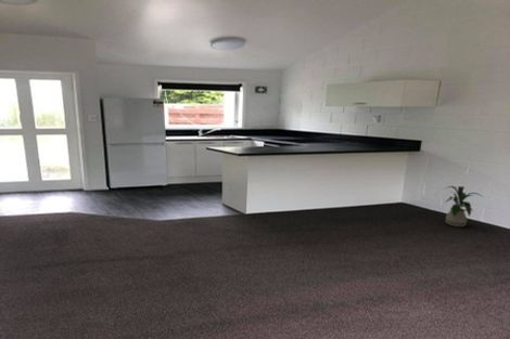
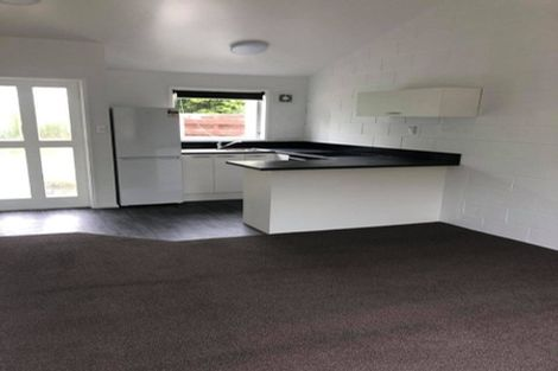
- house plant [444,185,484,227]
